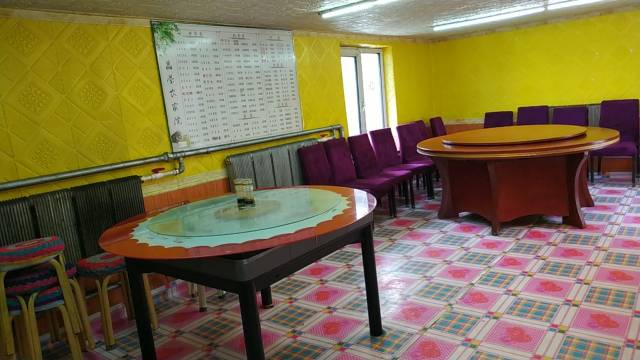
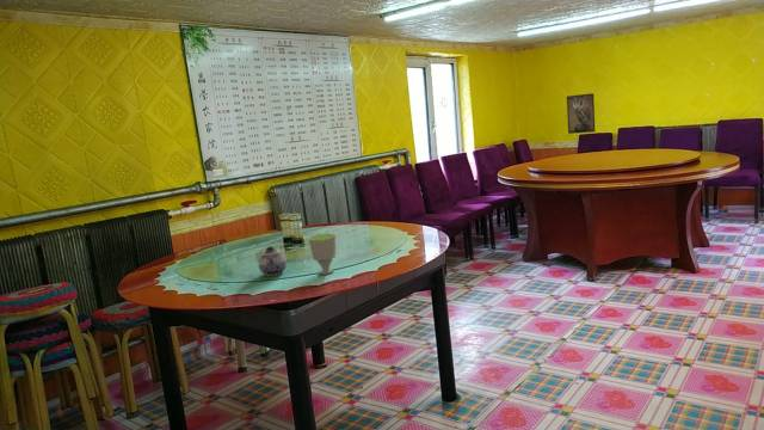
+ teapot [257,245,288,277]
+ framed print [566,92,596,135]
+ cup [307,233,337,276]
